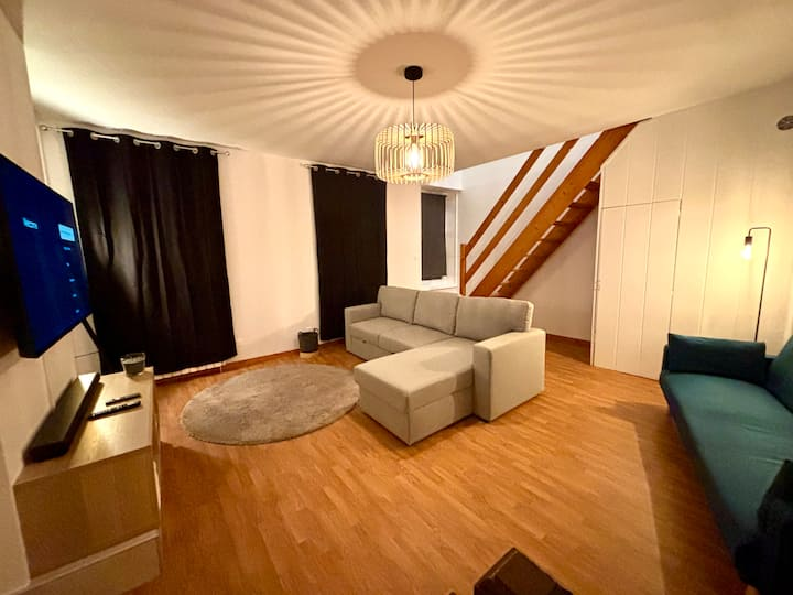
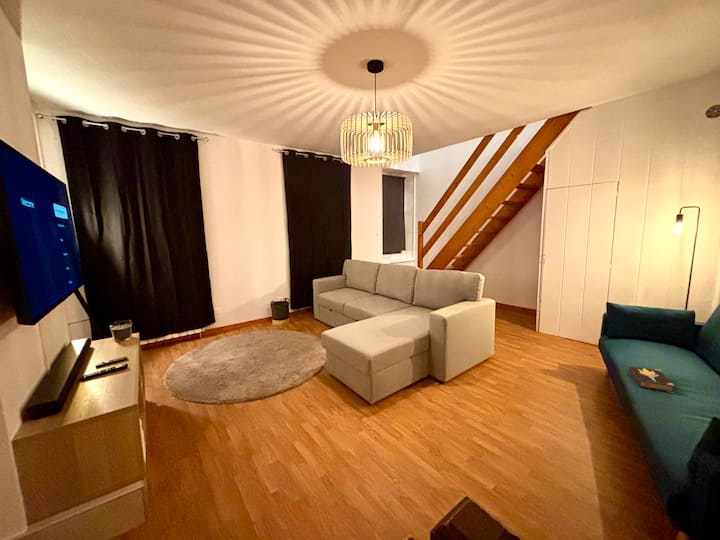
+ hardback book [627,365,675,394]
